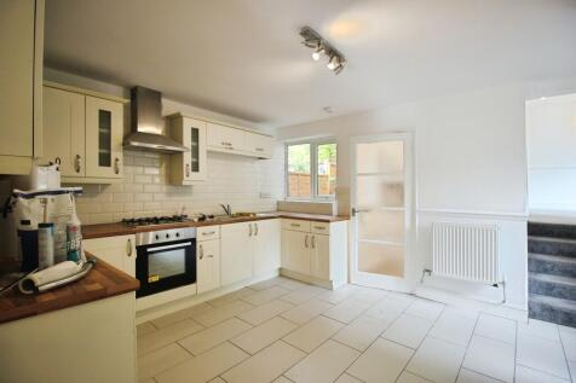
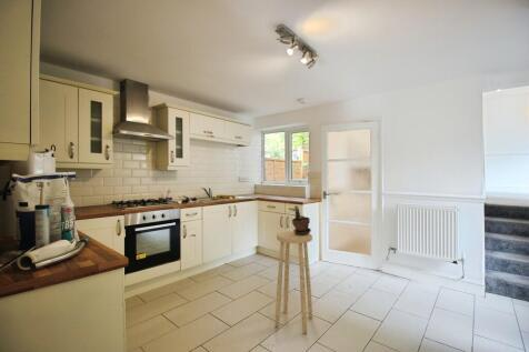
+ potted plant [291,204,312,235]
+ stool [275,230,313,334]
